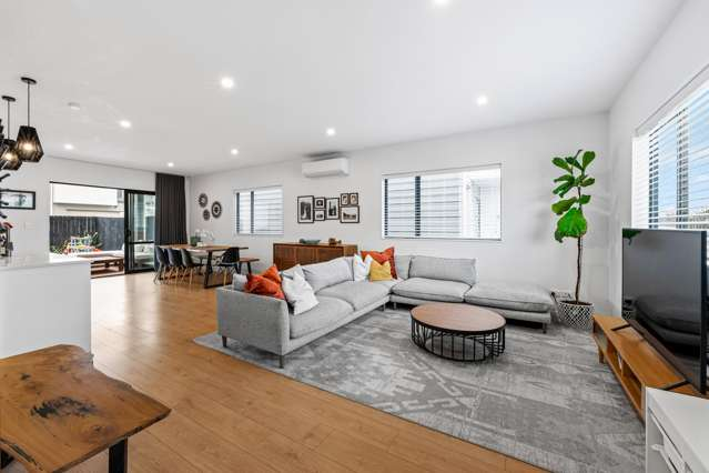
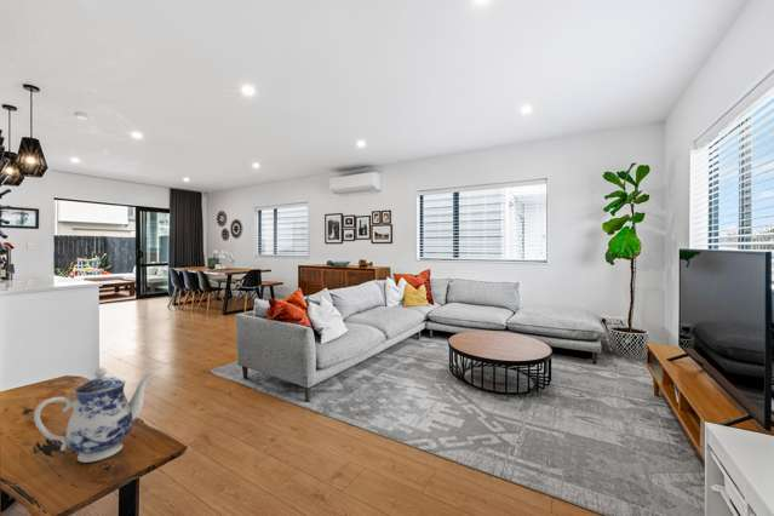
+ teapot [33,366,156,464]
